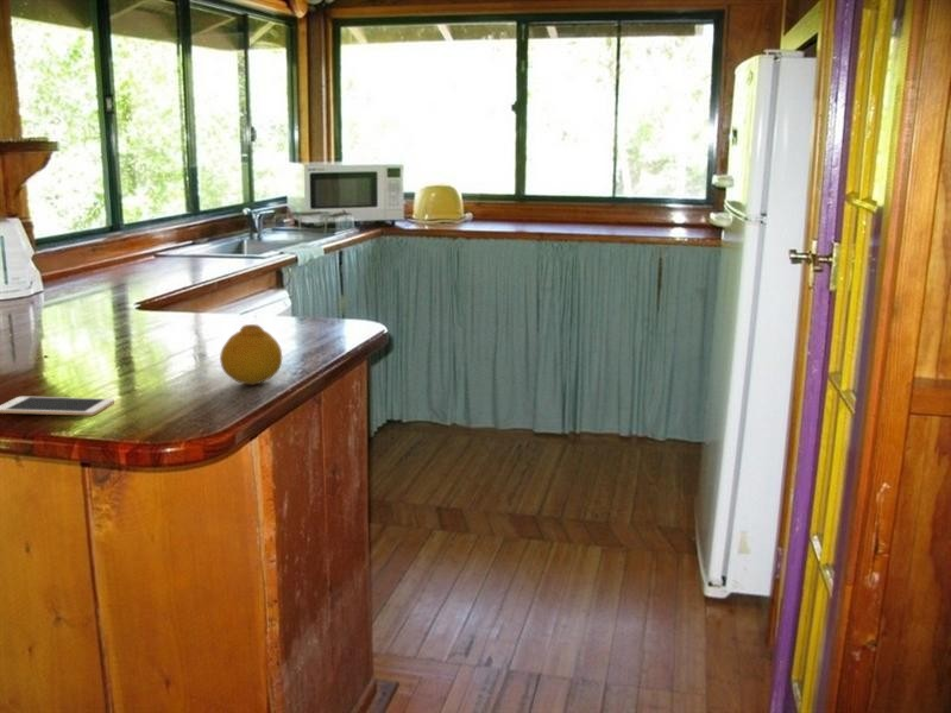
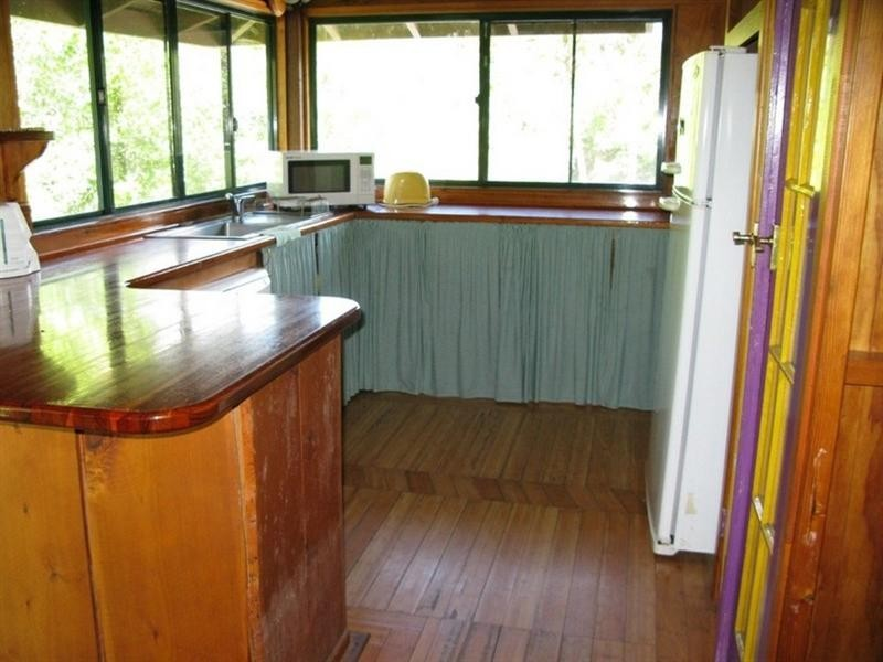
- fruit [219,323,283,386]
- cell phone [0,396,115,417]
